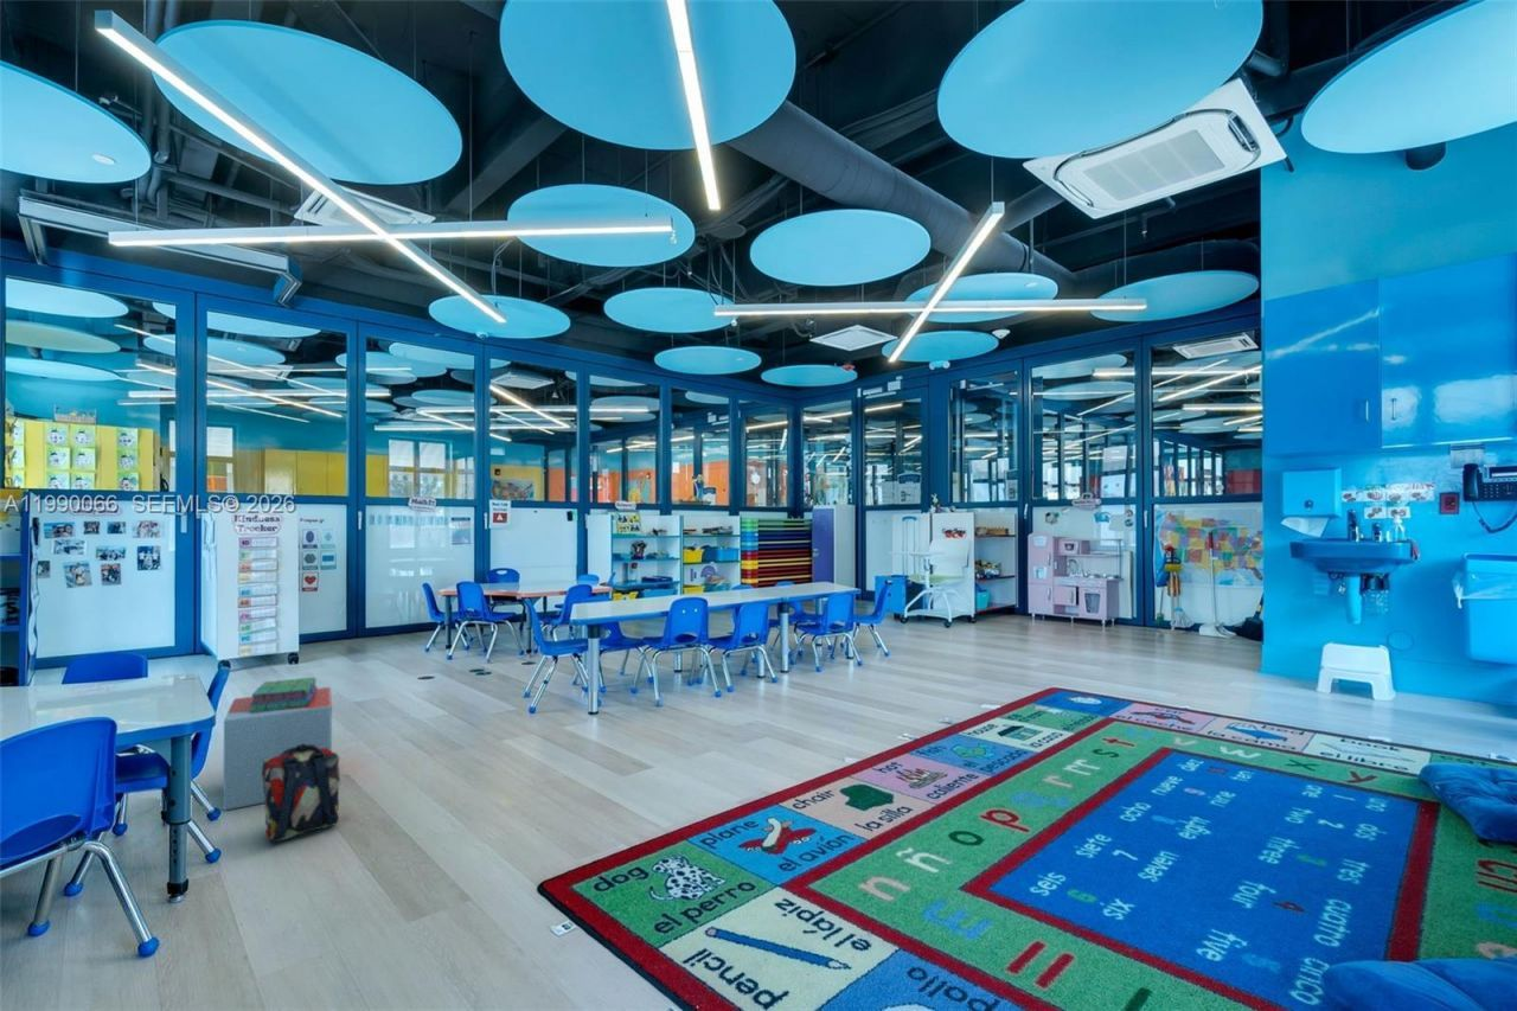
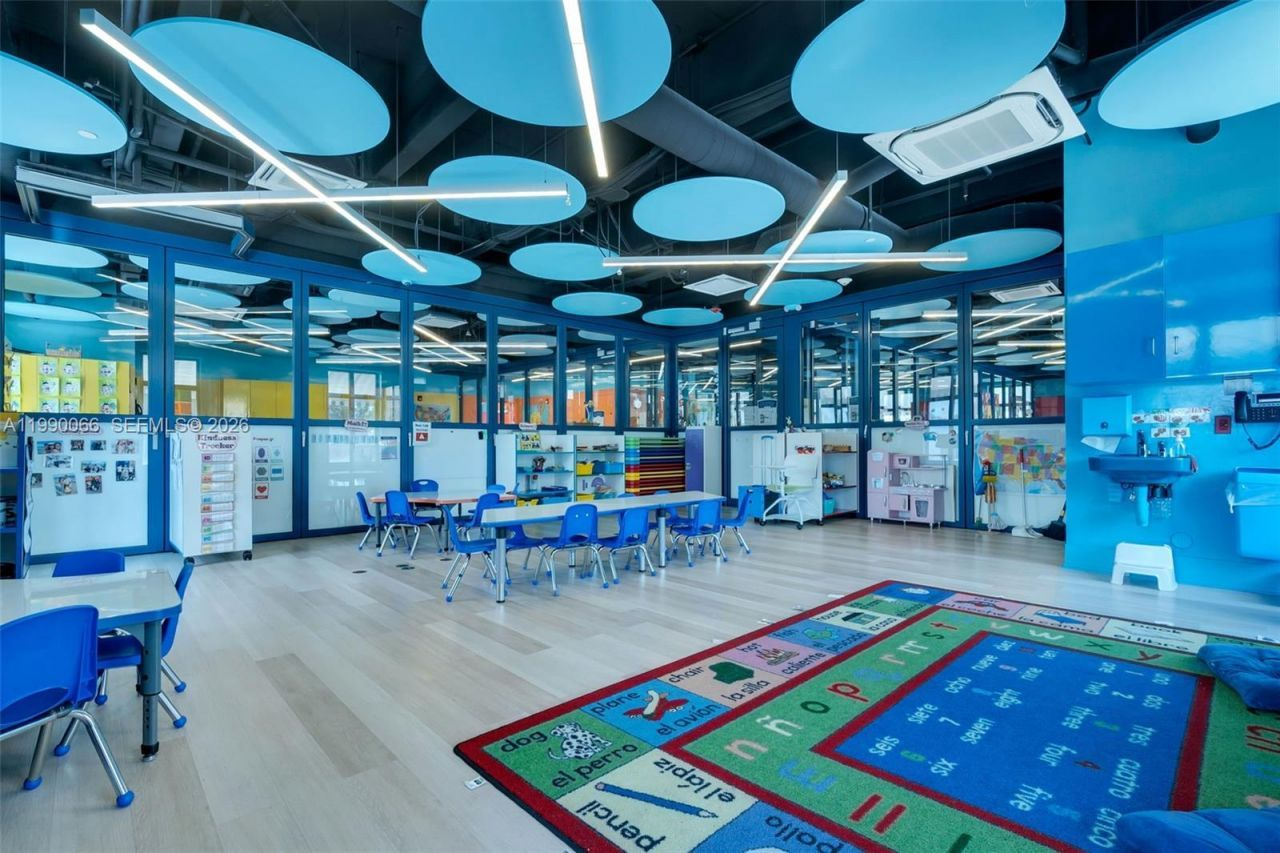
- stack of books [249,677,319,712]
- backpack [262,744,341,843]
- stool [223,686,333,812]
